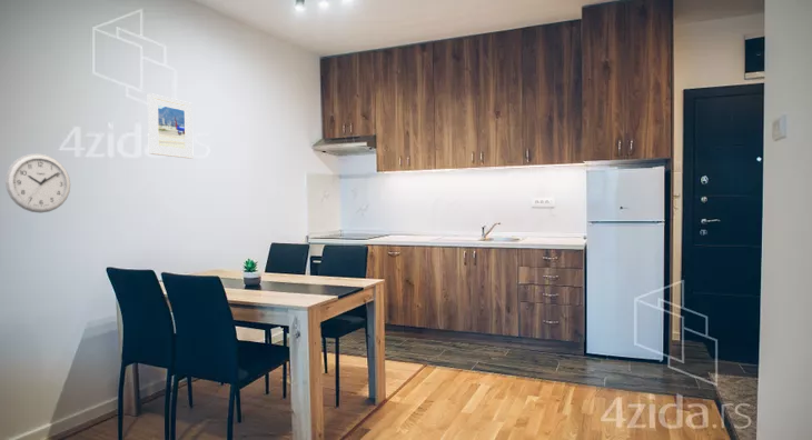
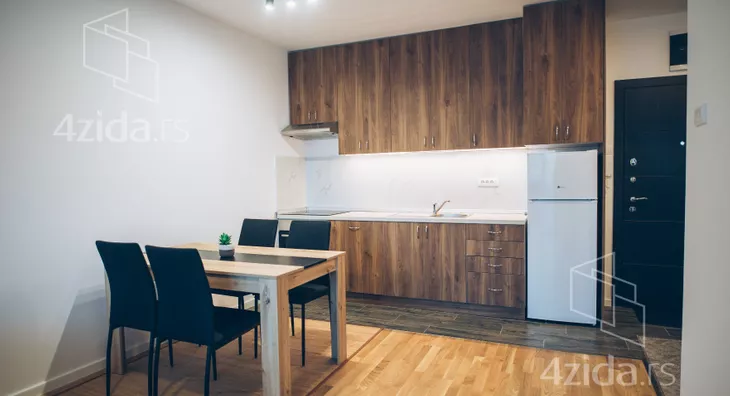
- wall clock [4,152,71,213]
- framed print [147,92,195,160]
